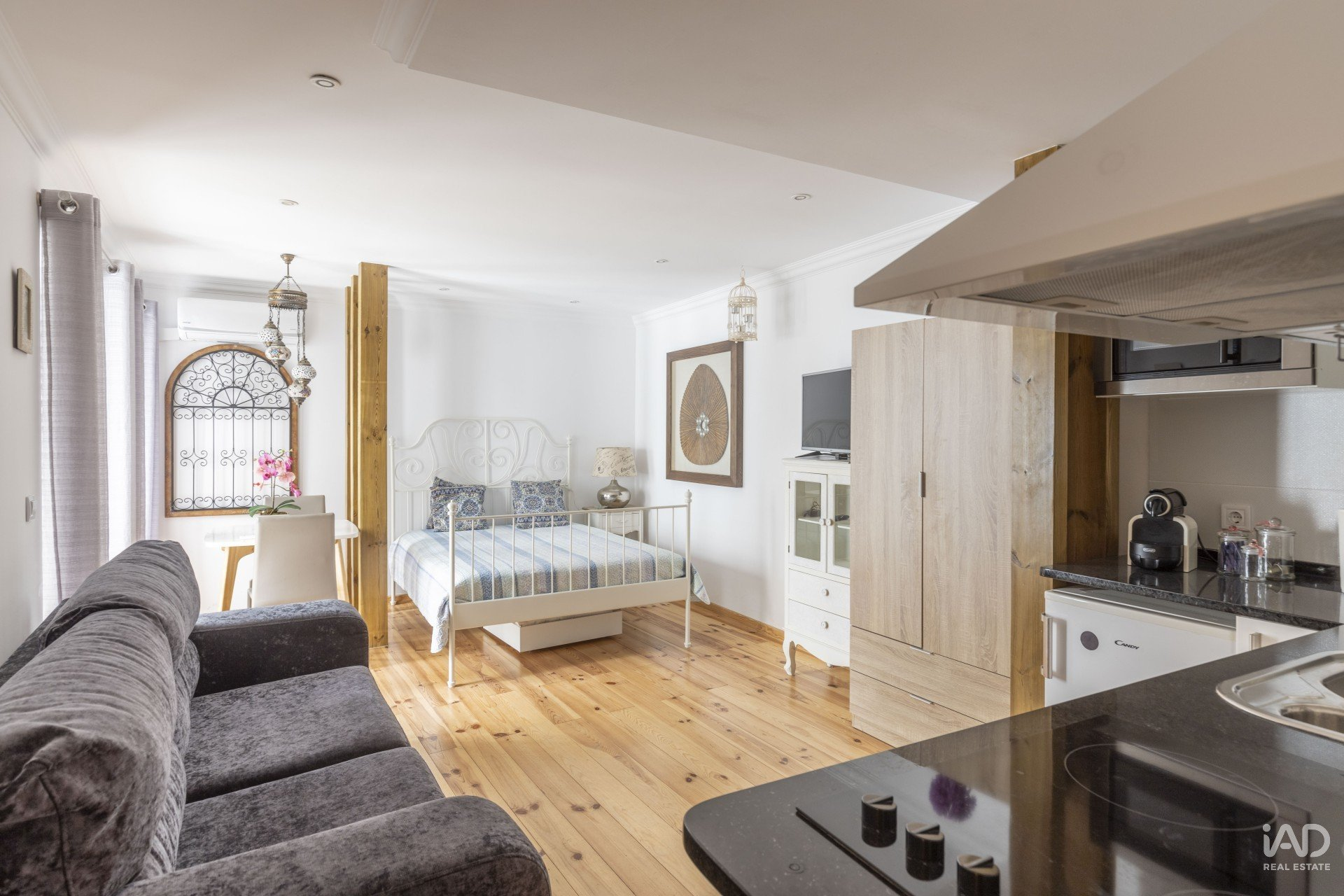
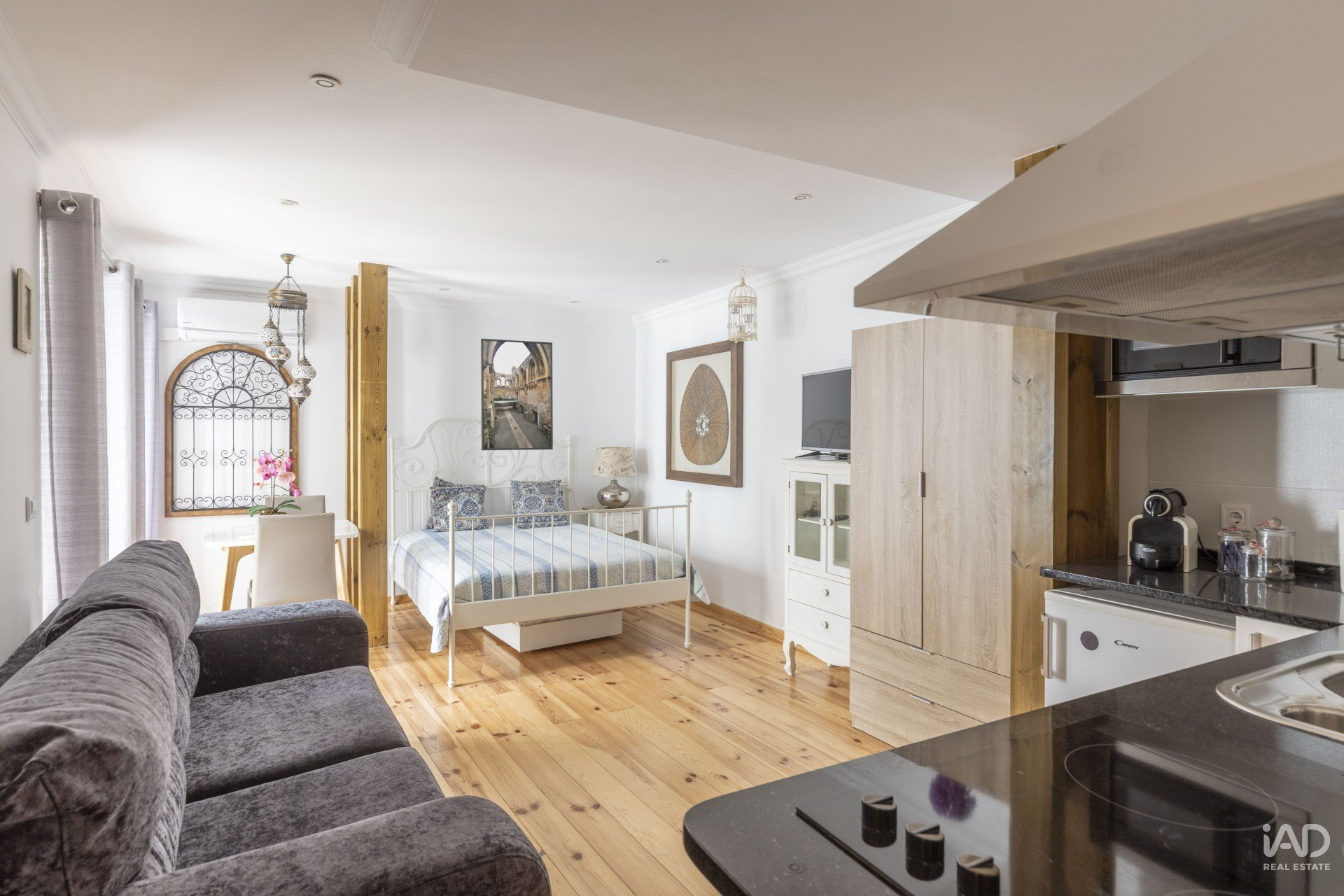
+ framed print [480,338,554,451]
